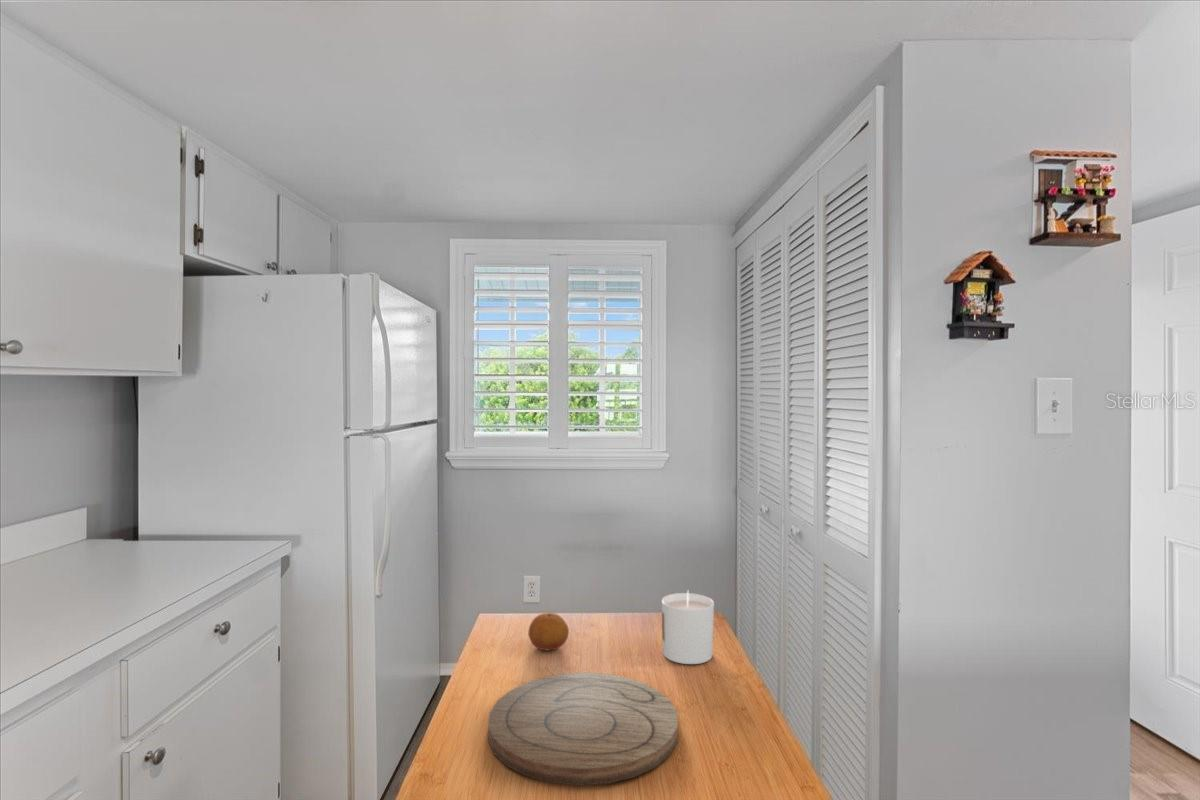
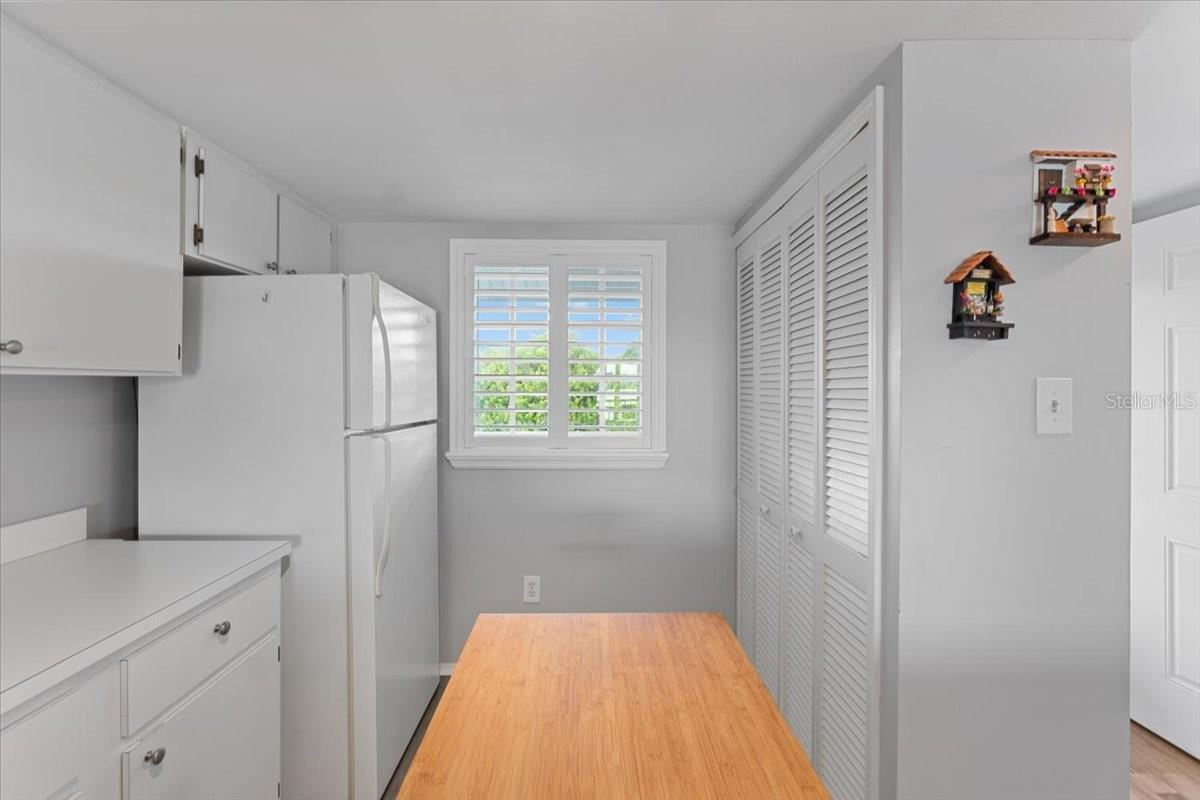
- candle [661,590,715,665]
- fruit [527,612,570,651]
- cutting board [487,672,679,787]
